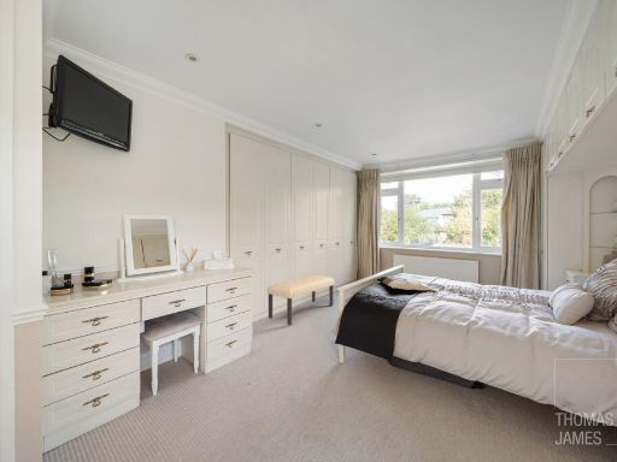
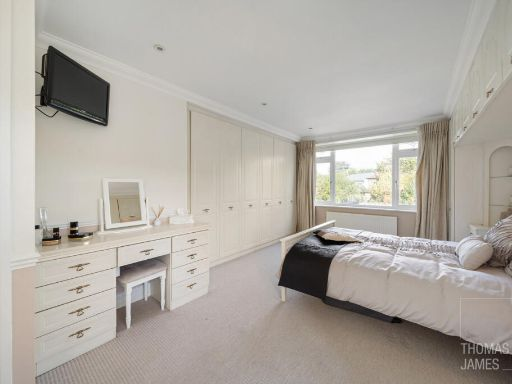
- bench [266,274,335,326]
